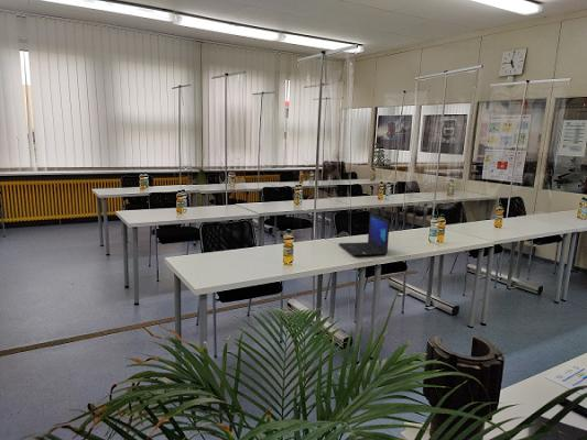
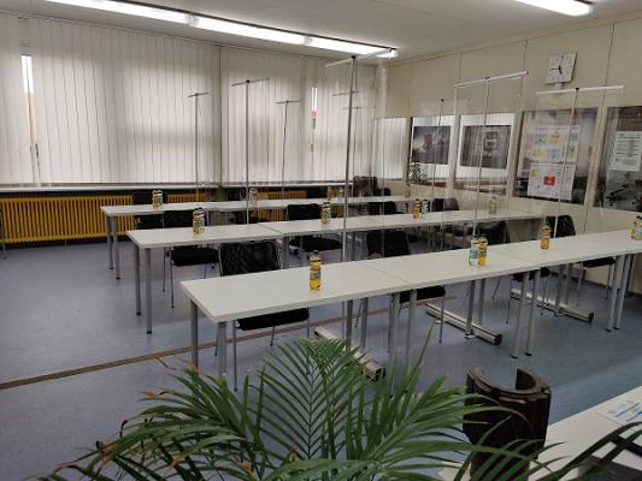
- laptop [337,211,390,257]
